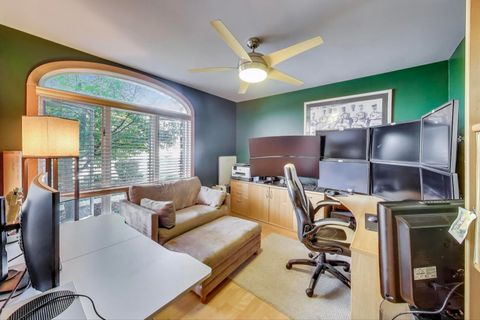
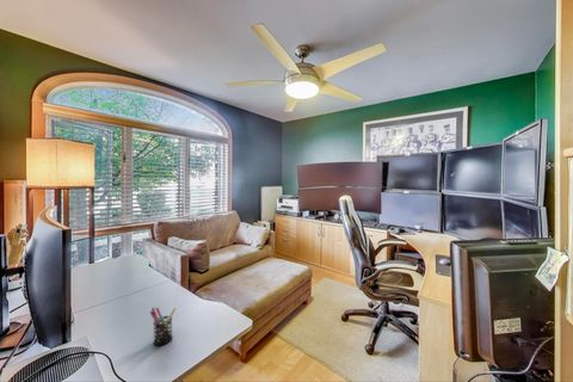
+ pen holder [149,307,177,346]
